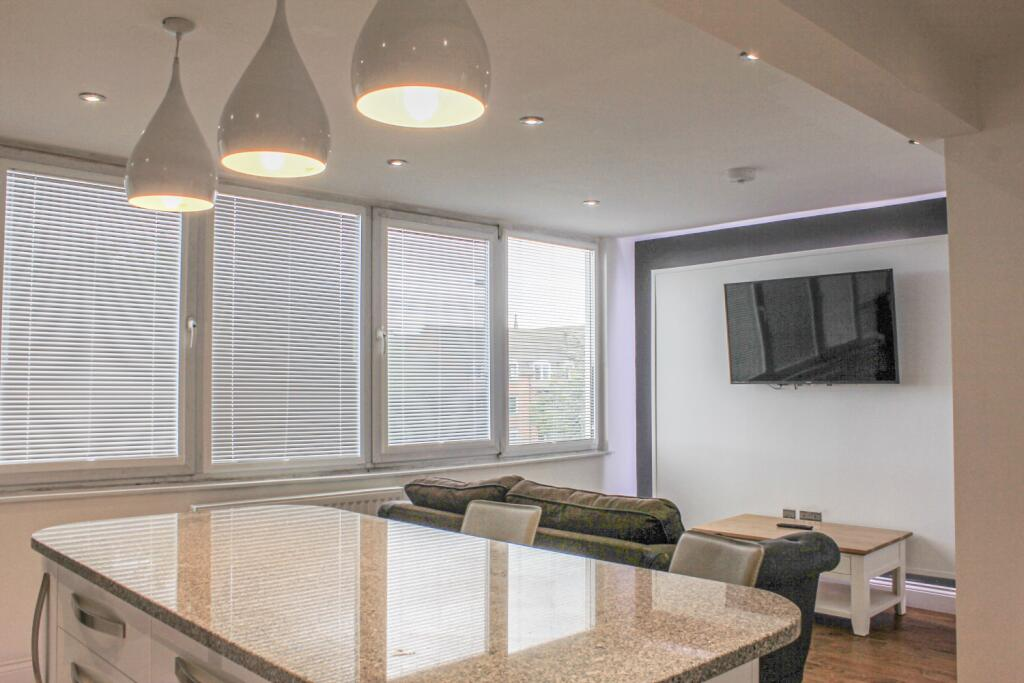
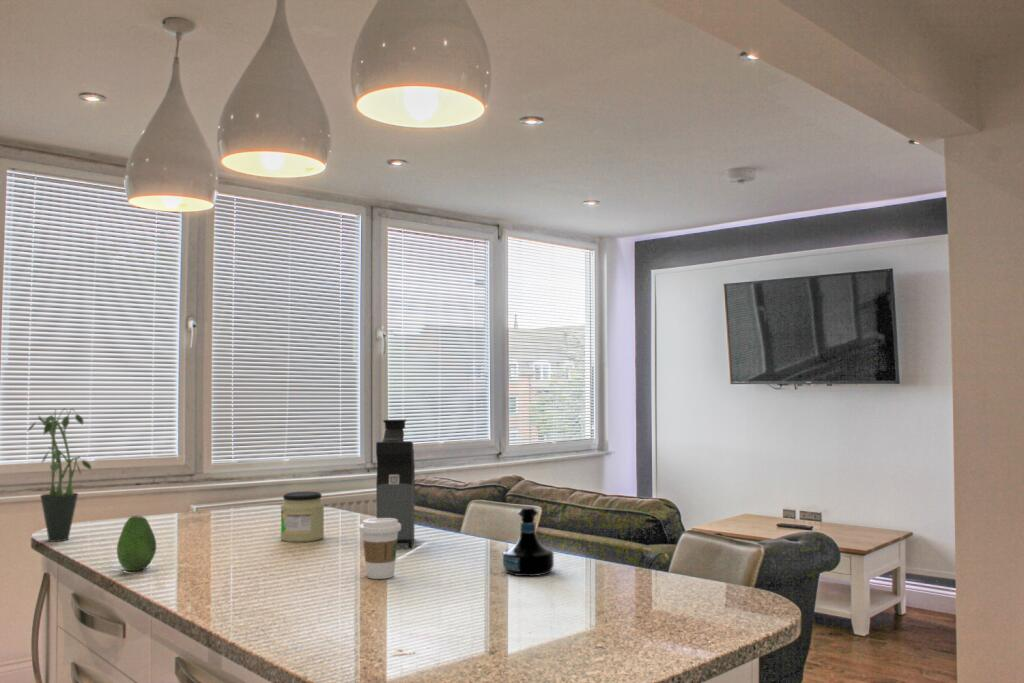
+ tequila bottle [502,506,555,577]
+ jar [280,491,325,543]
+ coffee maker [375,419,416,551]
+ fruit [116,515,157,572]
+ coffee cup [359,517,401,580]
+ potted plant [26,407,92,543]
